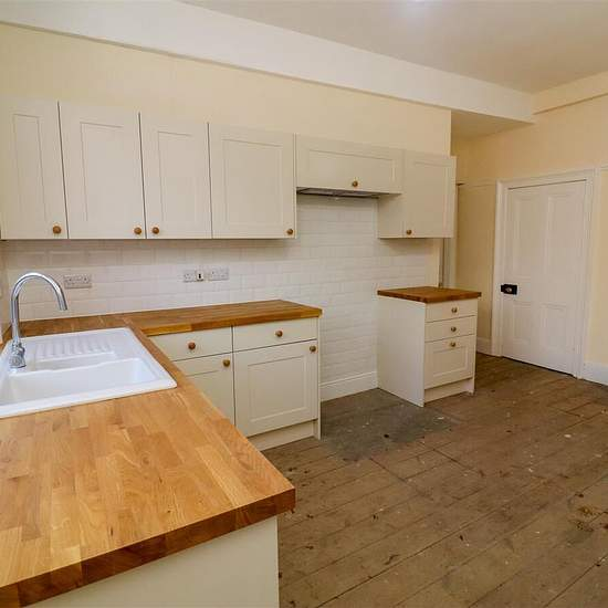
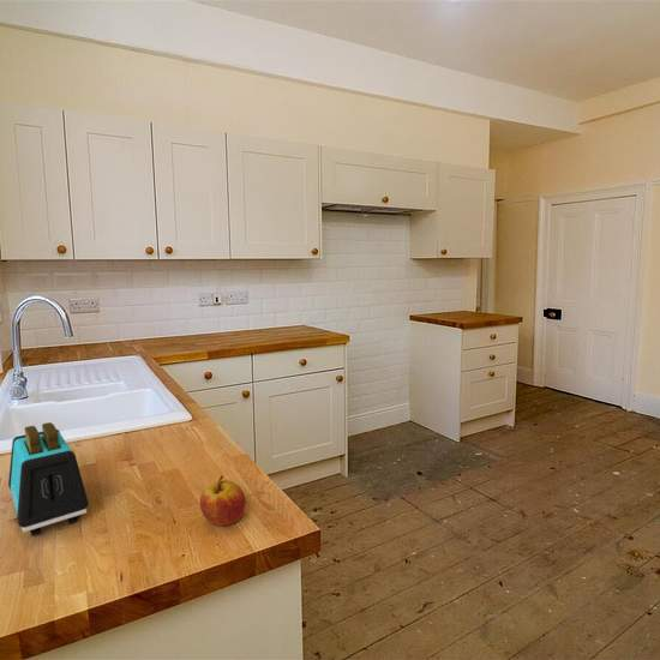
+ apple [199,474,247,527]
+ toaster [7,421,90,536]
